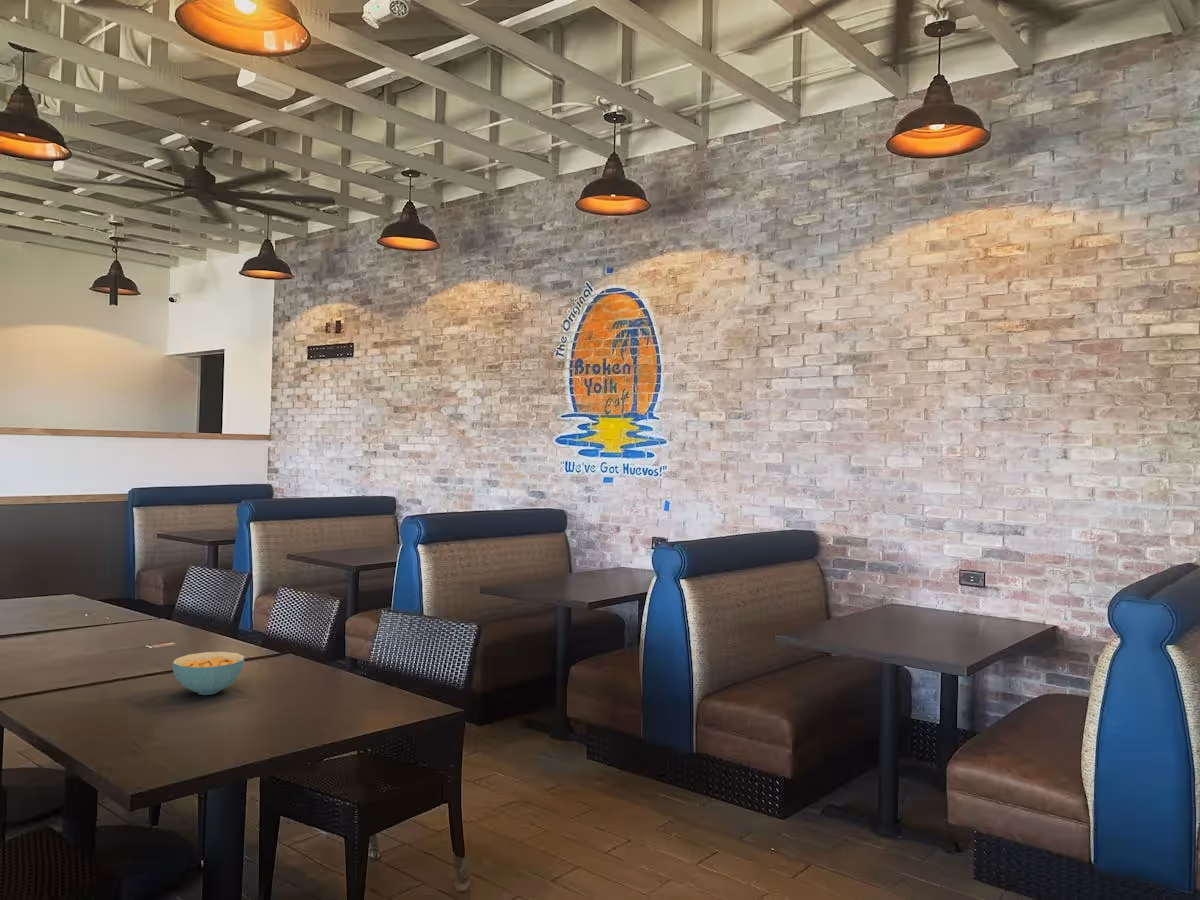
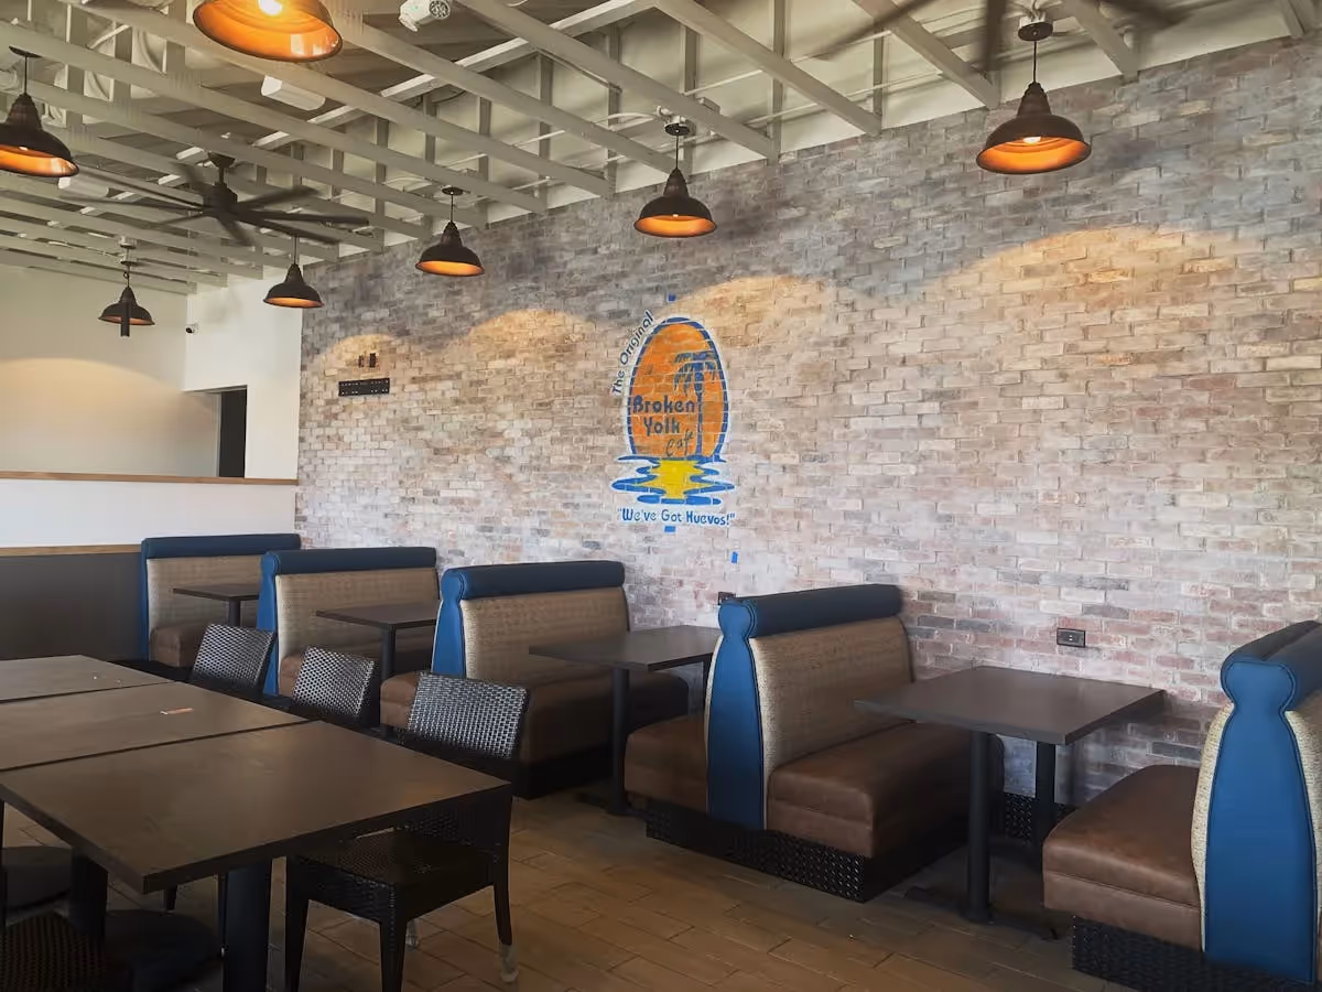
- cereal bowl [171,651,246,696]
